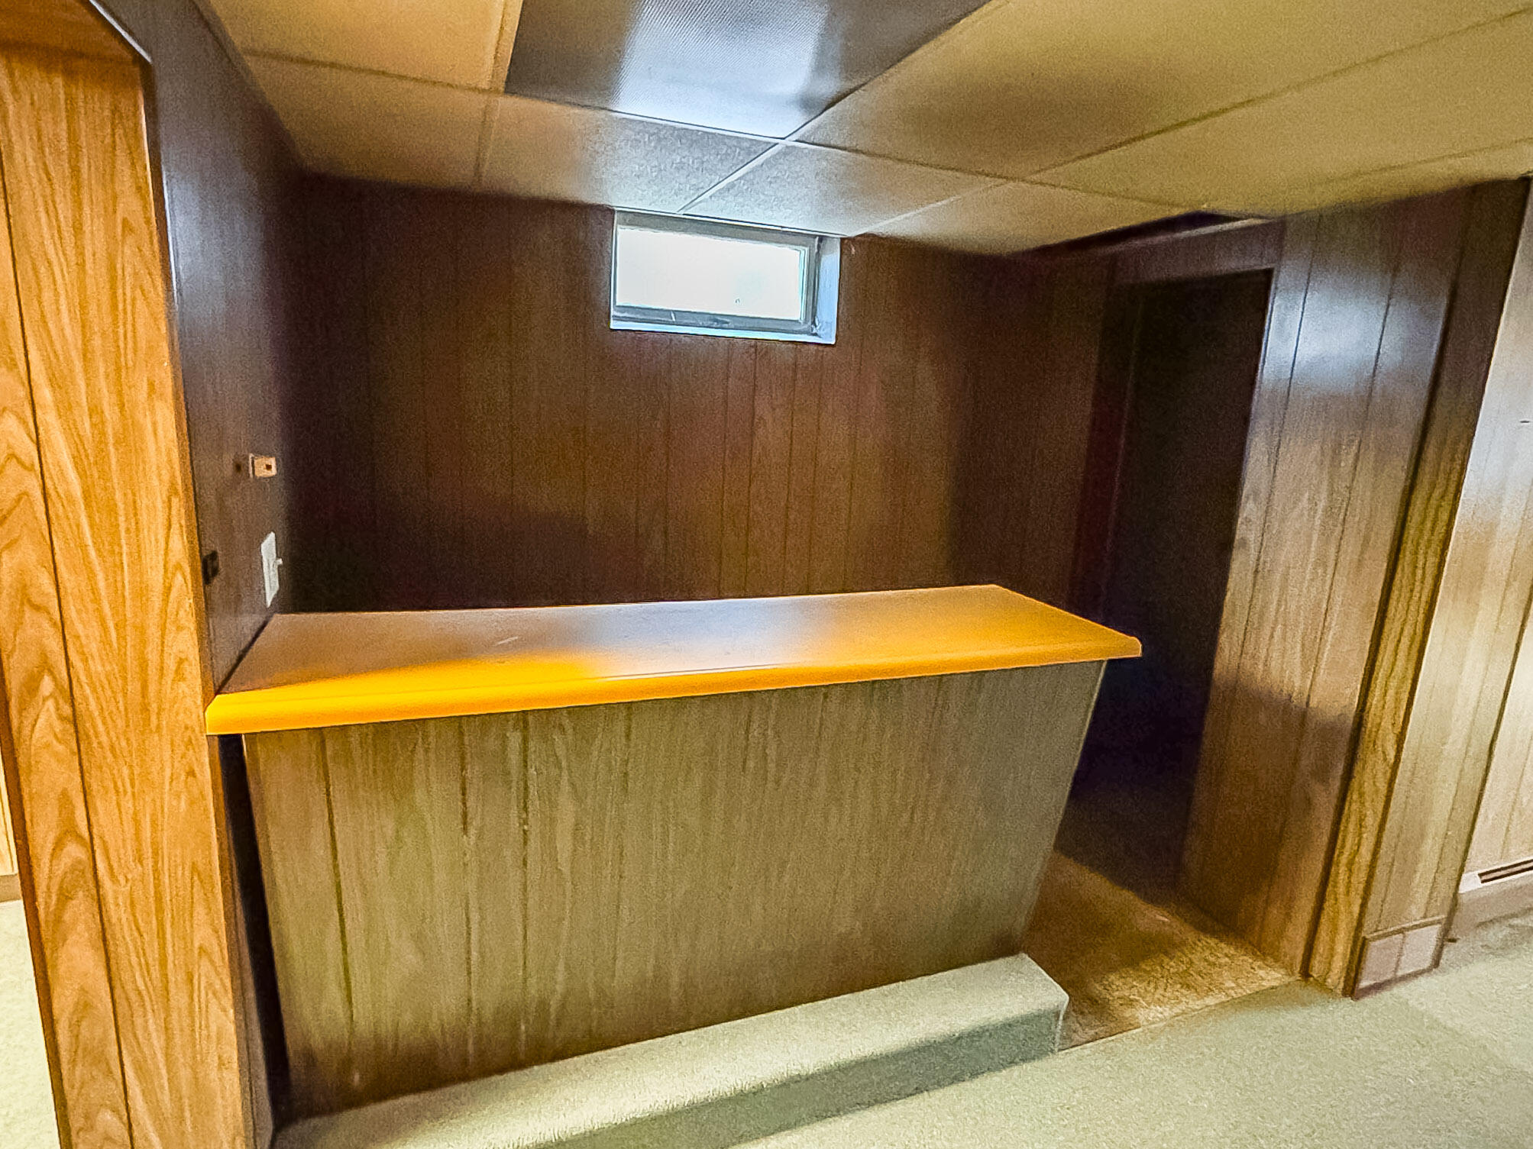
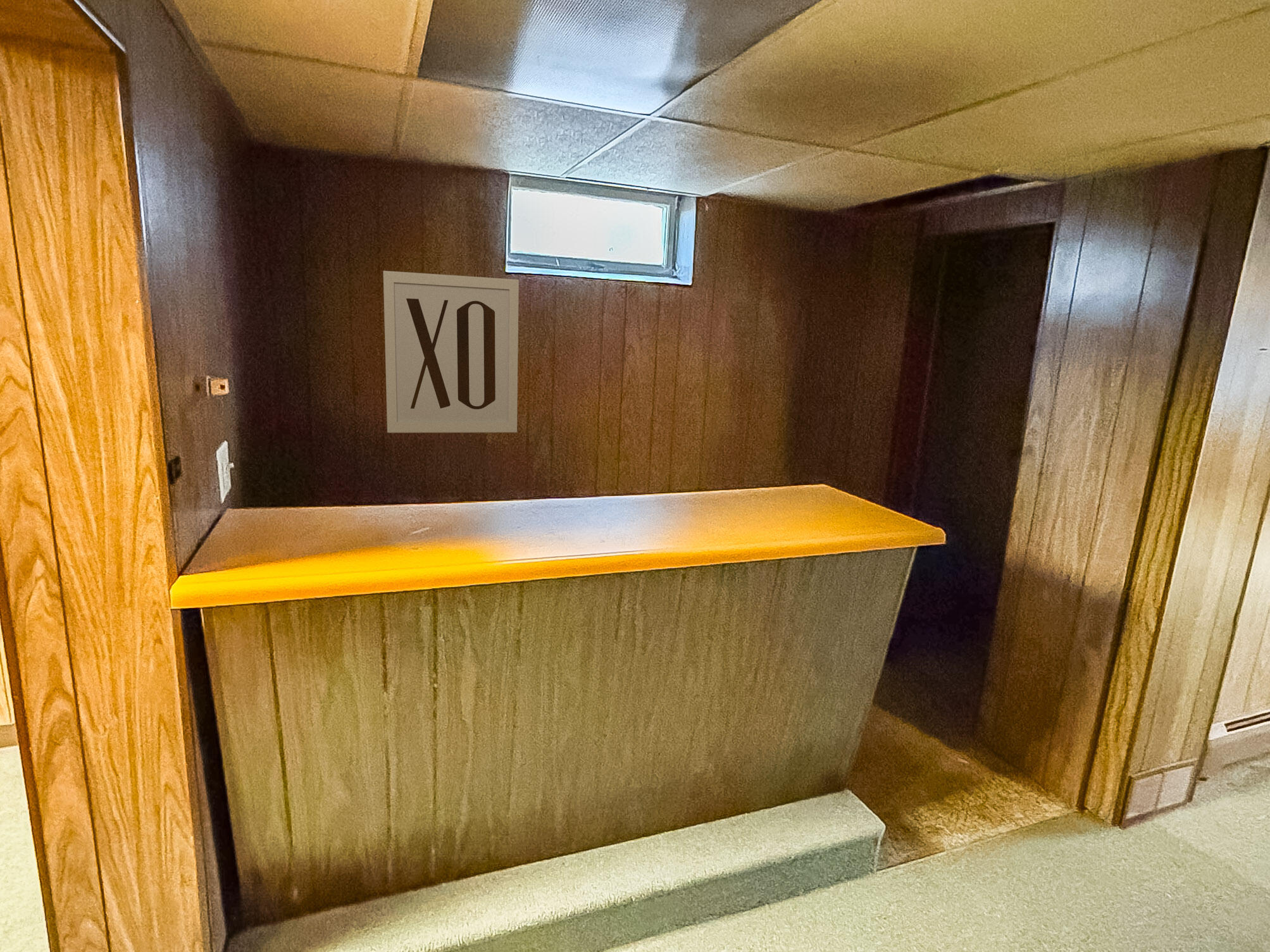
+ wall art [383,270,520,433]
